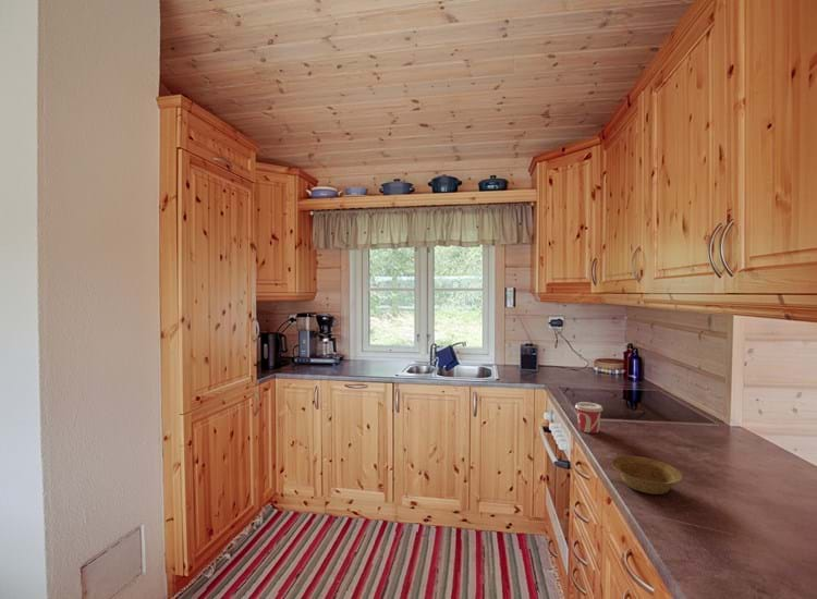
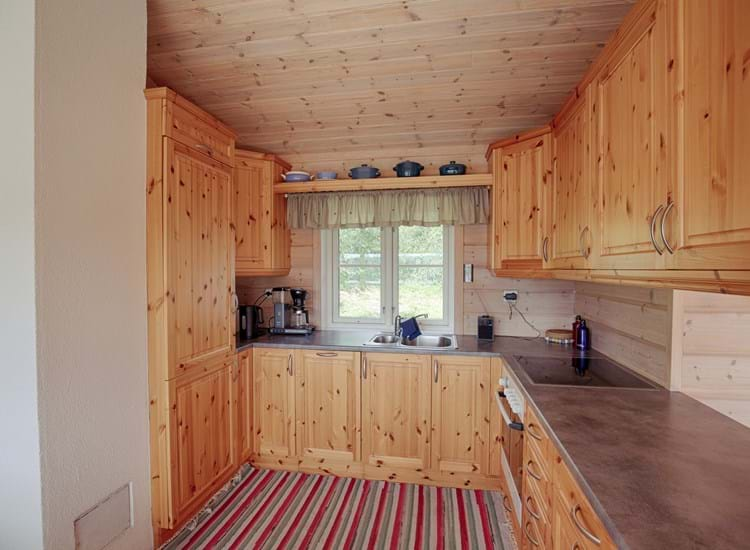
- cup [574,401,605,435]
- bowl [611,455,683,496]
